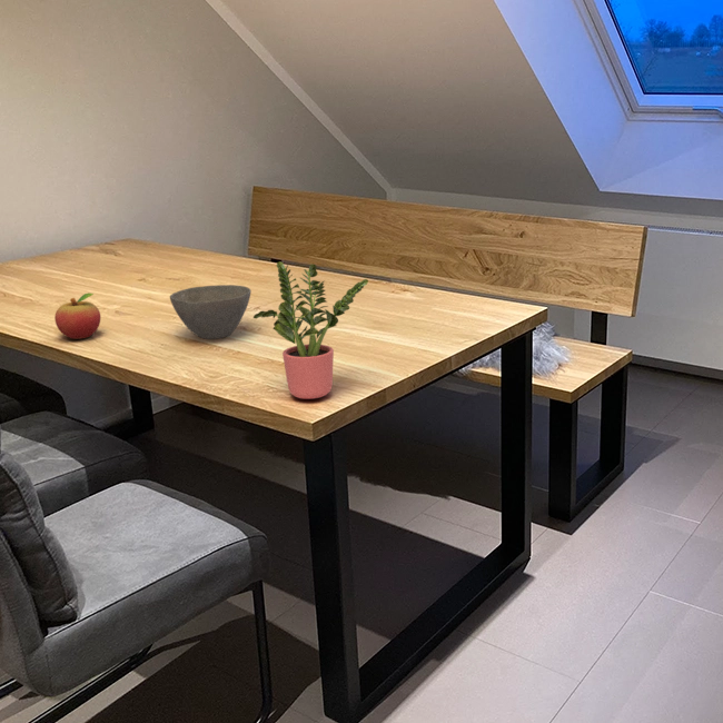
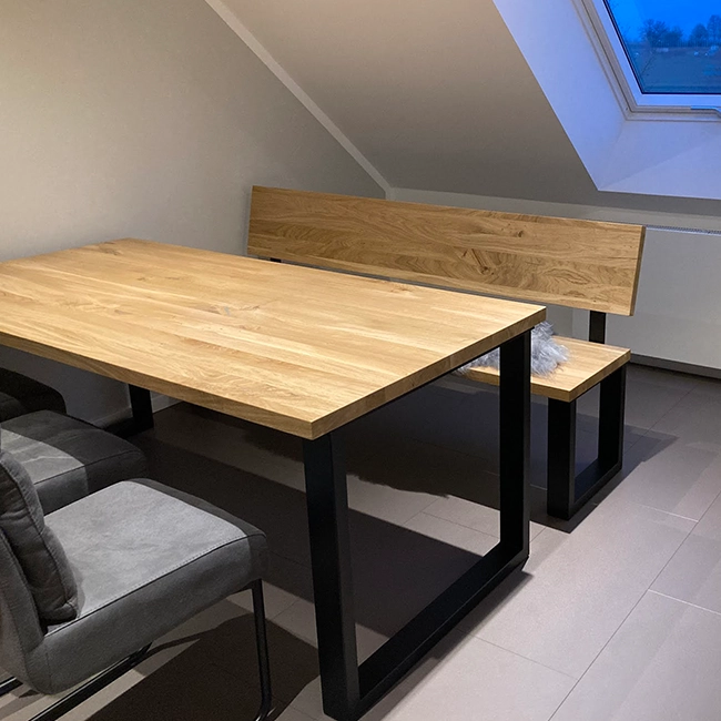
- bowl [169,284,252,340]
- potted plant [252,261,369,400]
- fruit [53,291,101,340]
